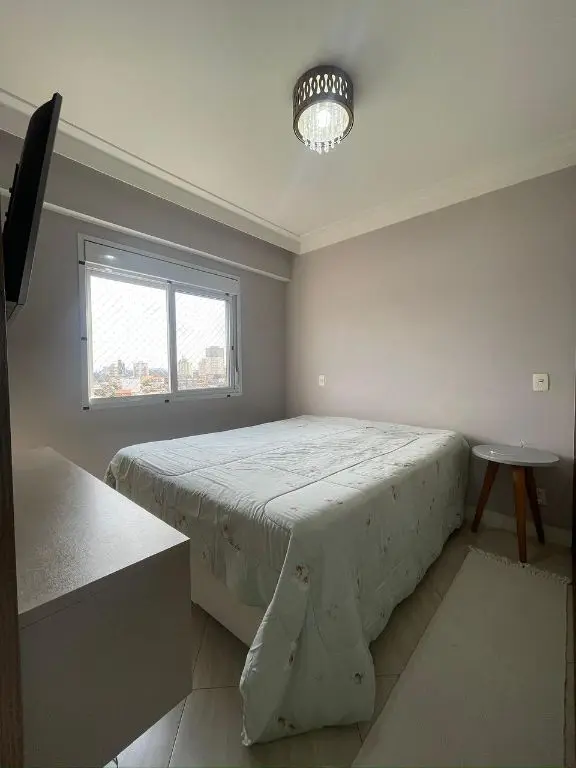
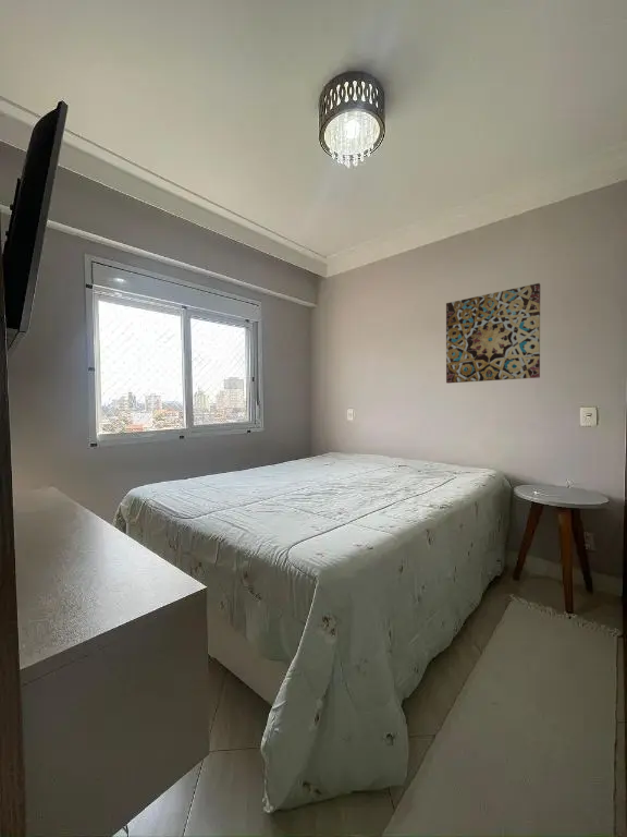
+ wall art [445,282,541,385]
